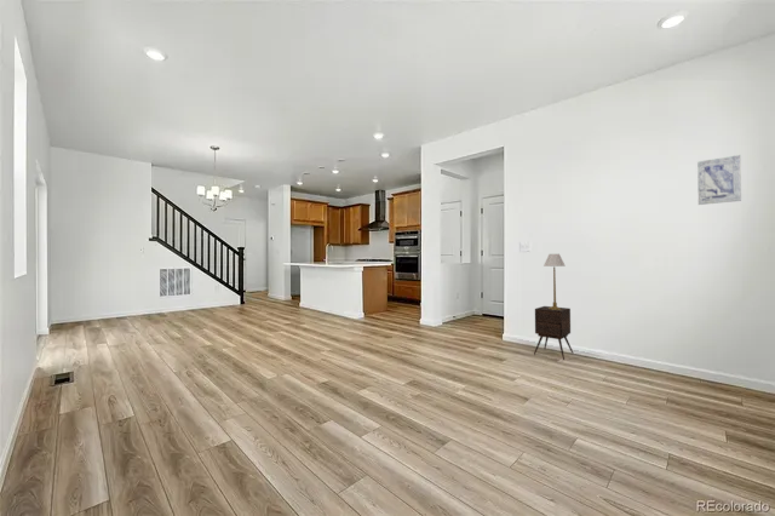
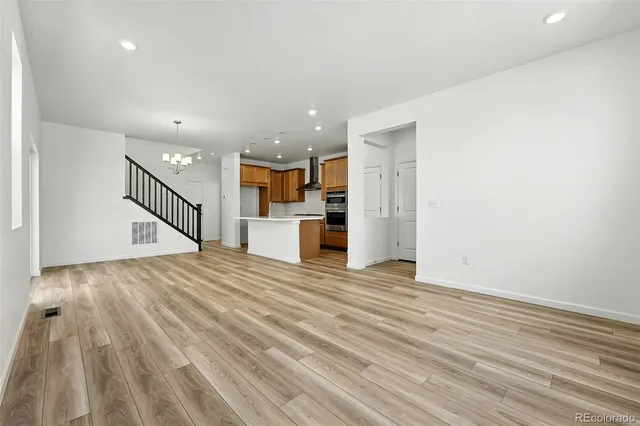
- side table [533,305,575,361]
- wall art [696,154,742,206]
- table lamp [542,253,566,310]
